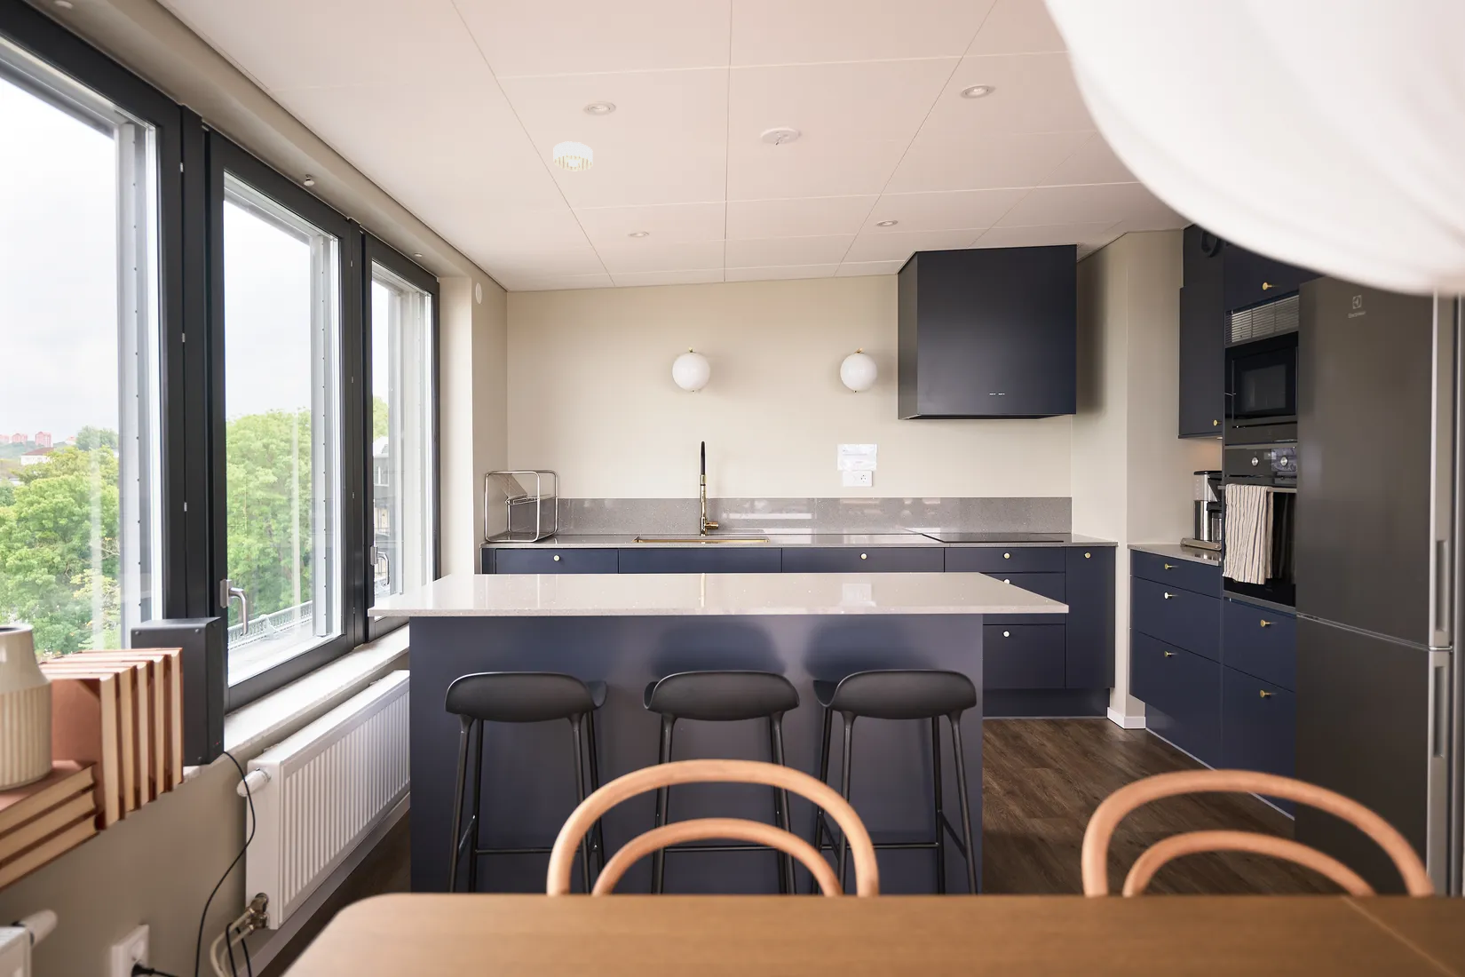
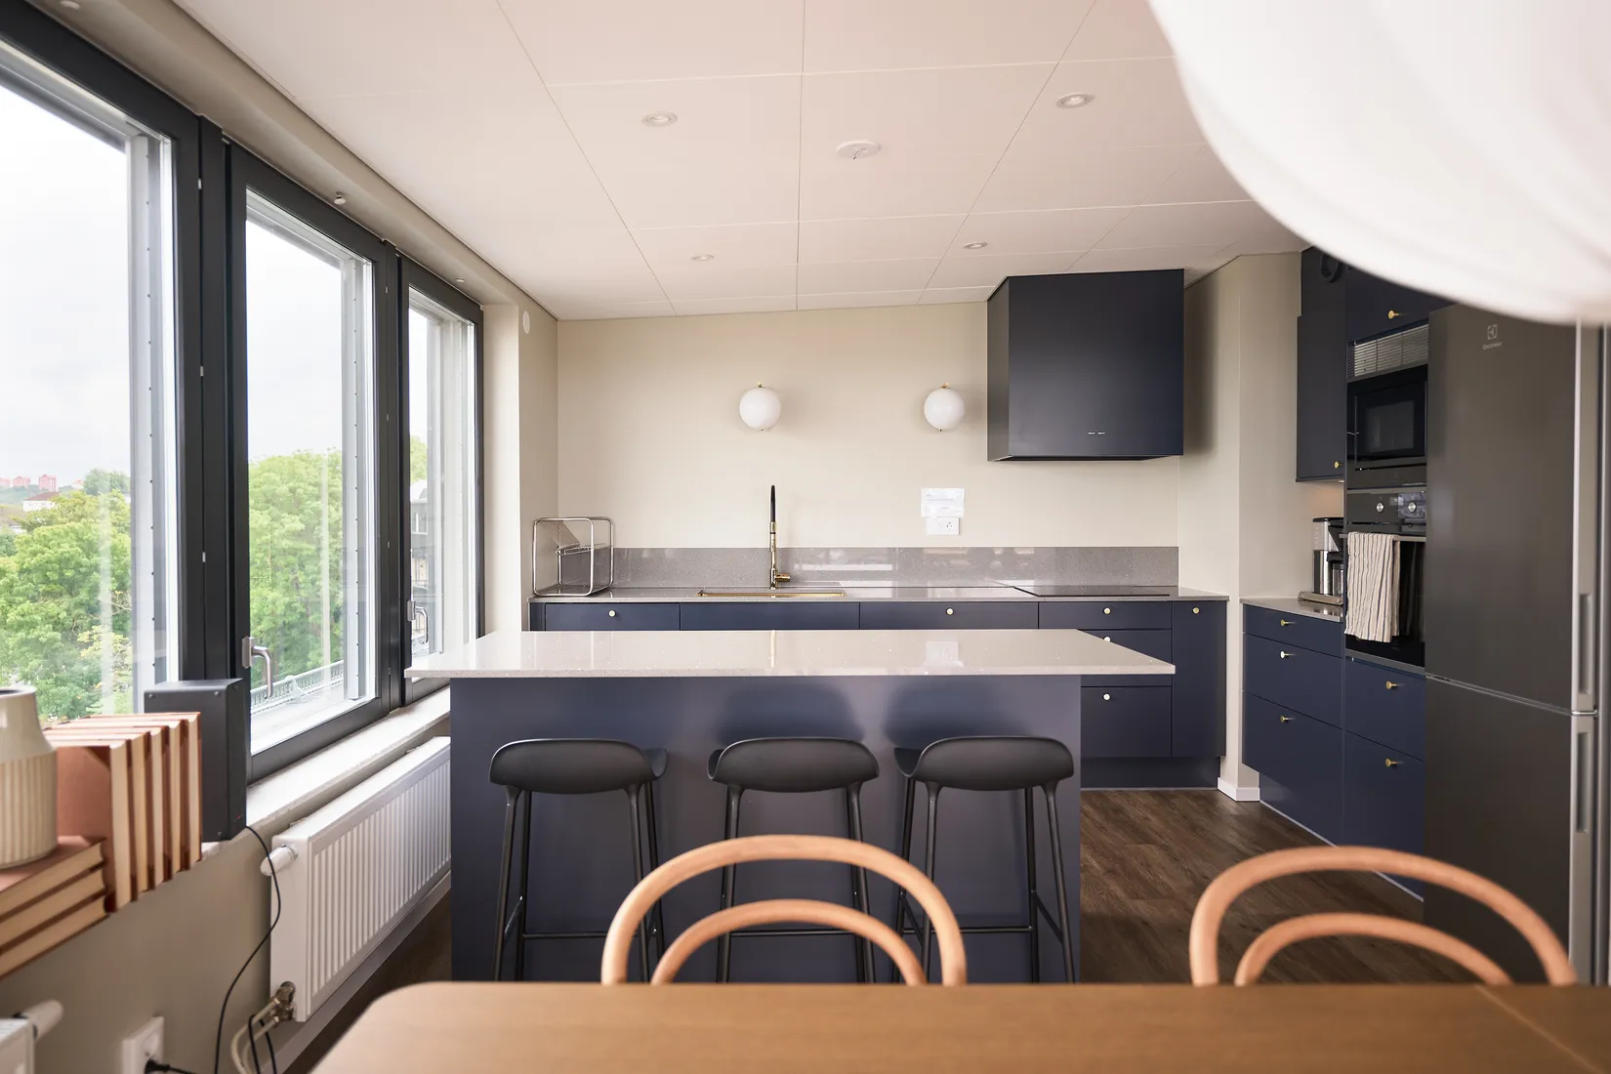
- smoke detector [553,141,594,172]
